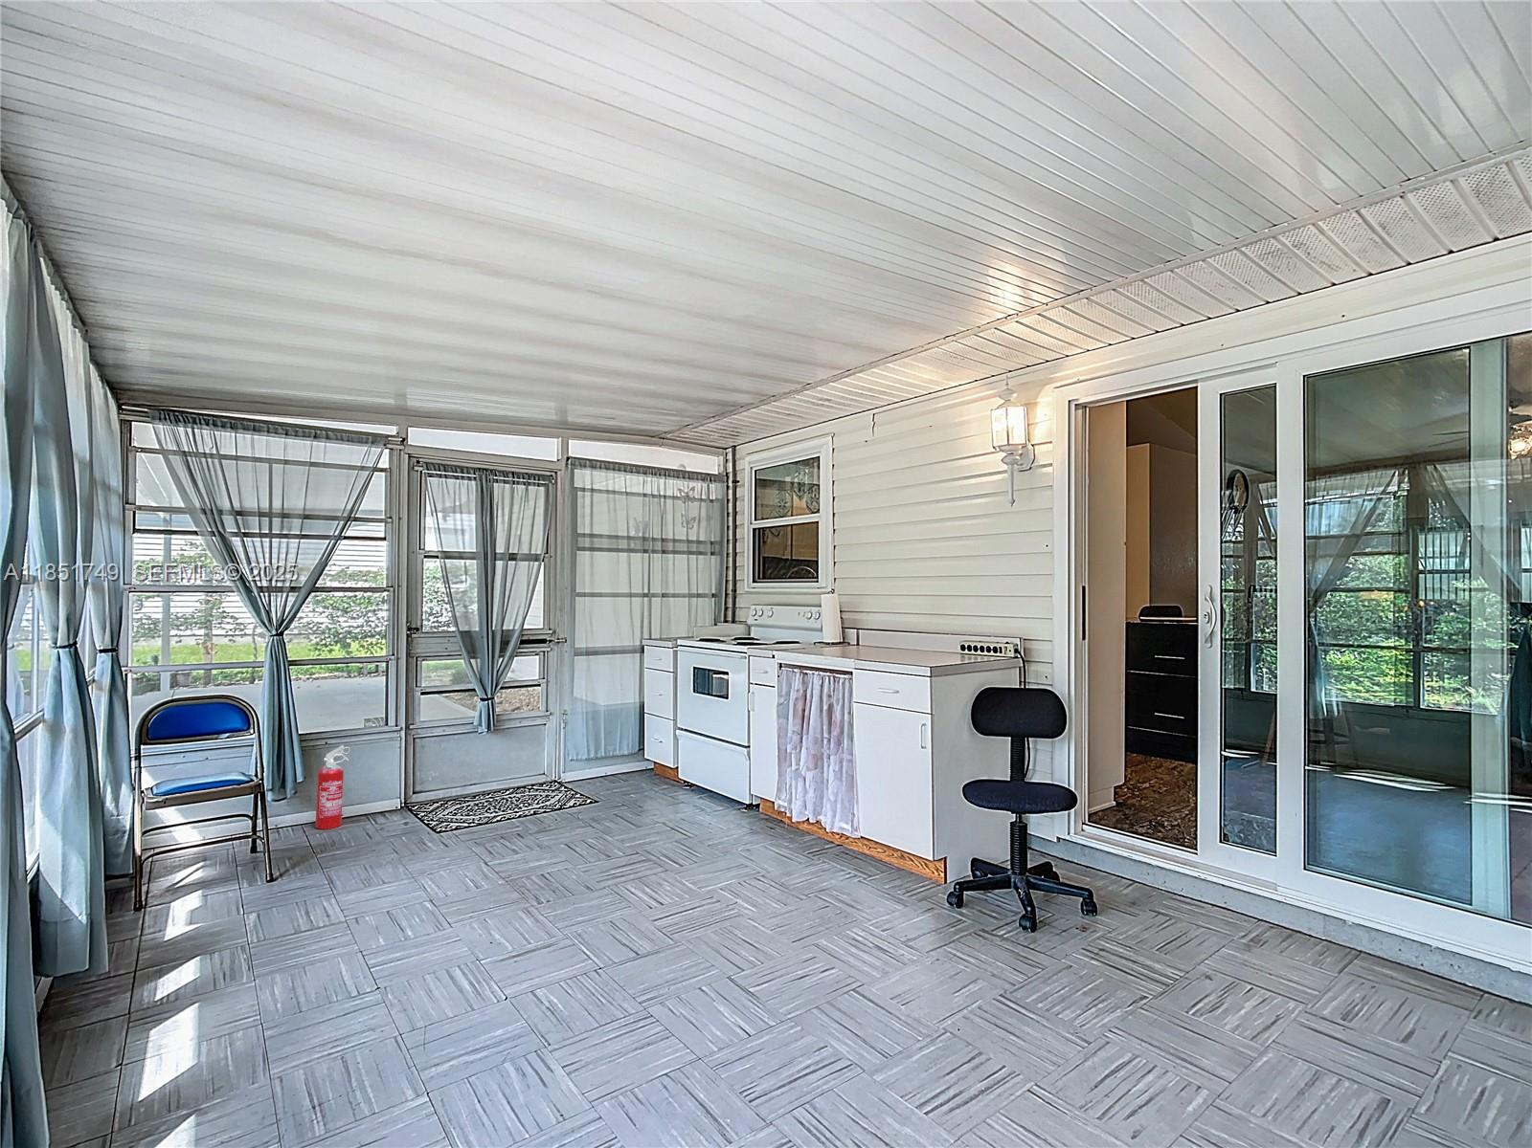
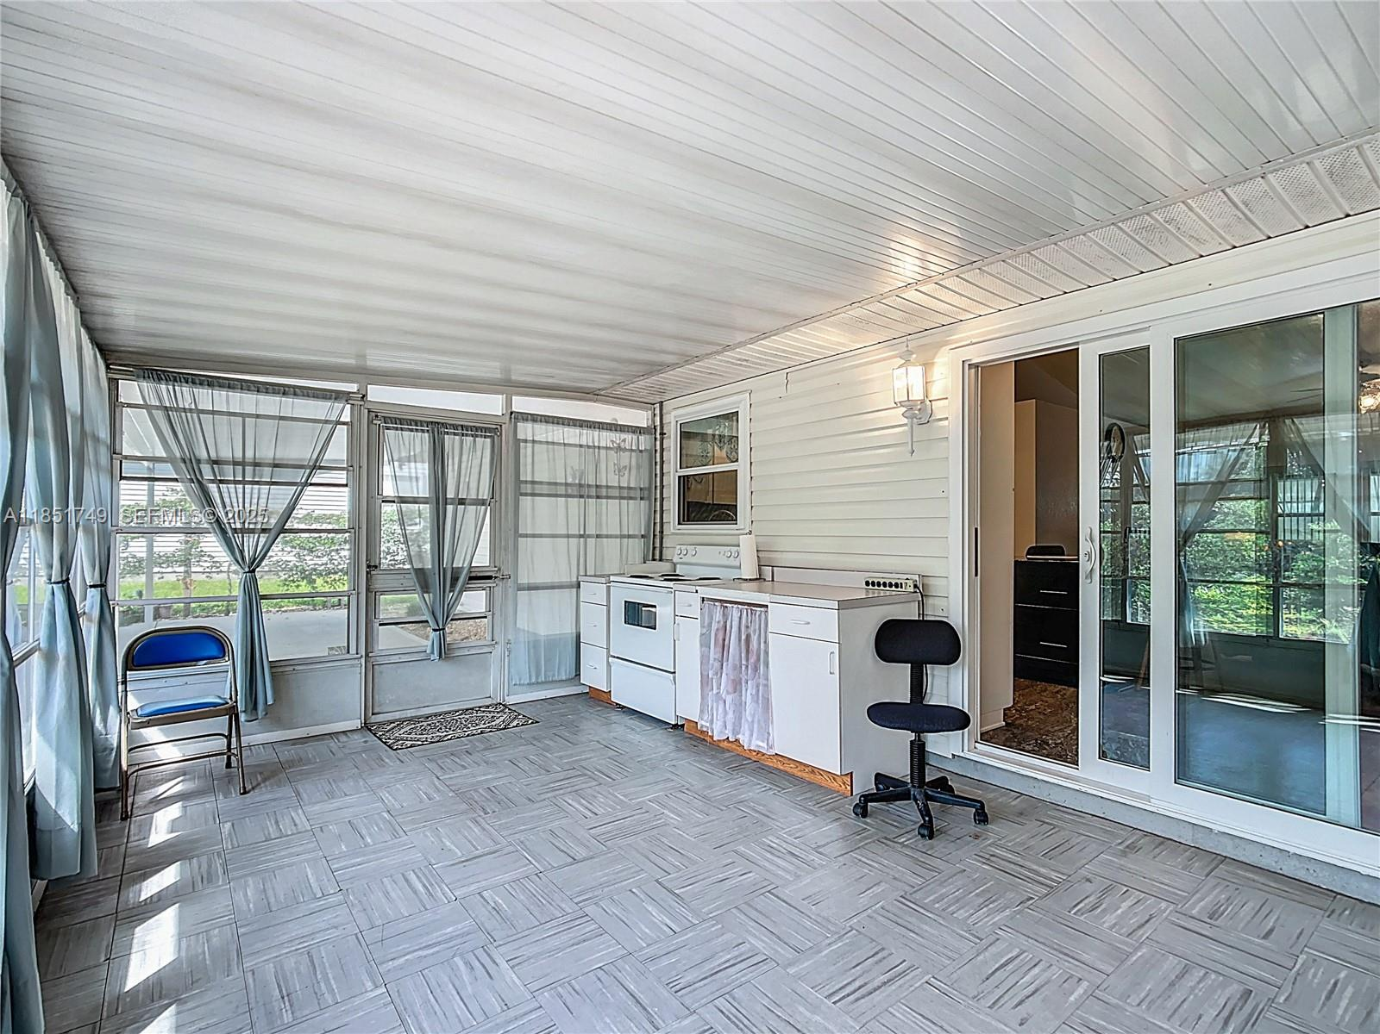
- fire extinguisher [314,744,351,831]
